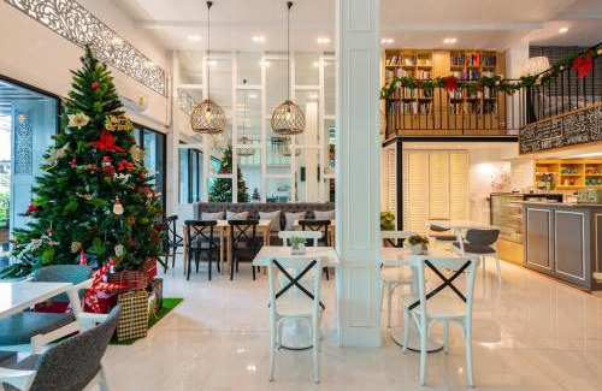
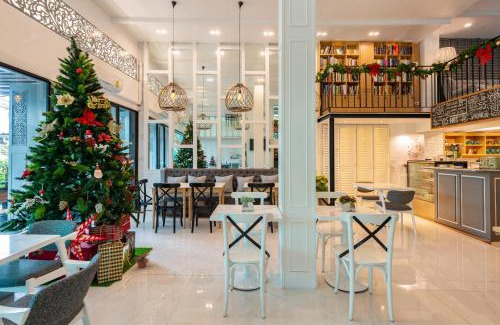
+ potted plant [134,251,152,269]
